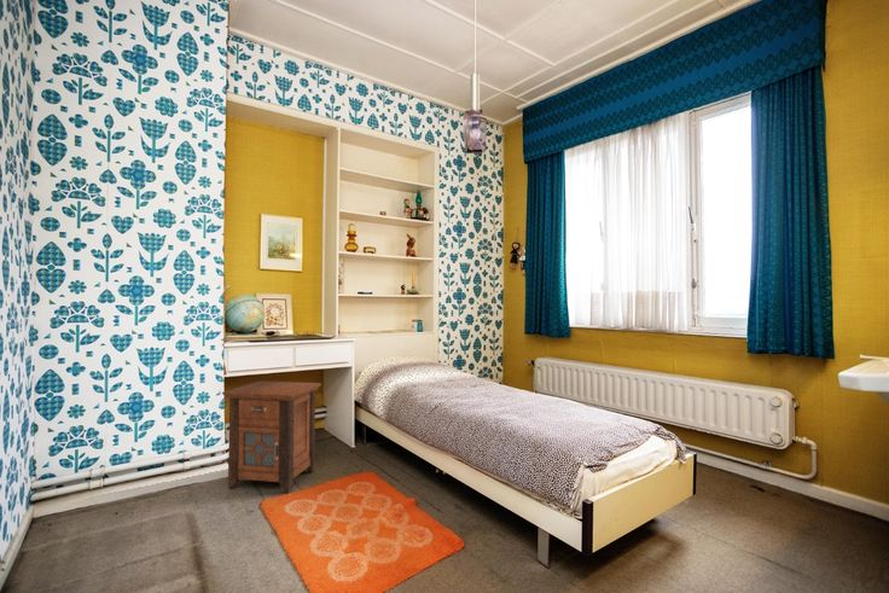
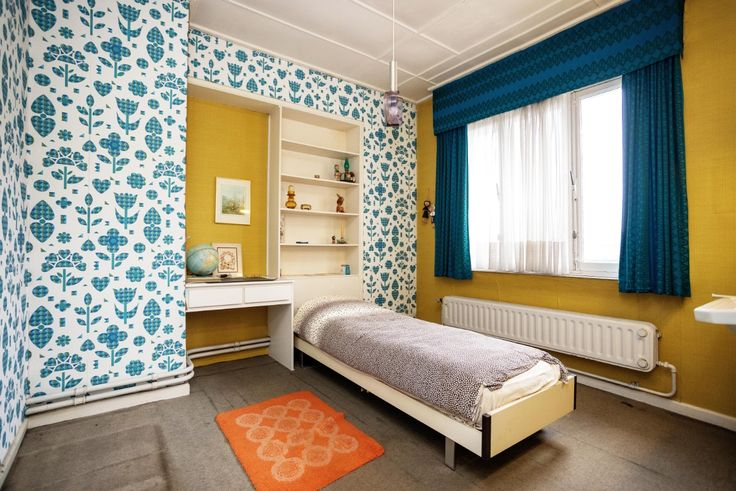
- nightstand [221,380,323,494]
